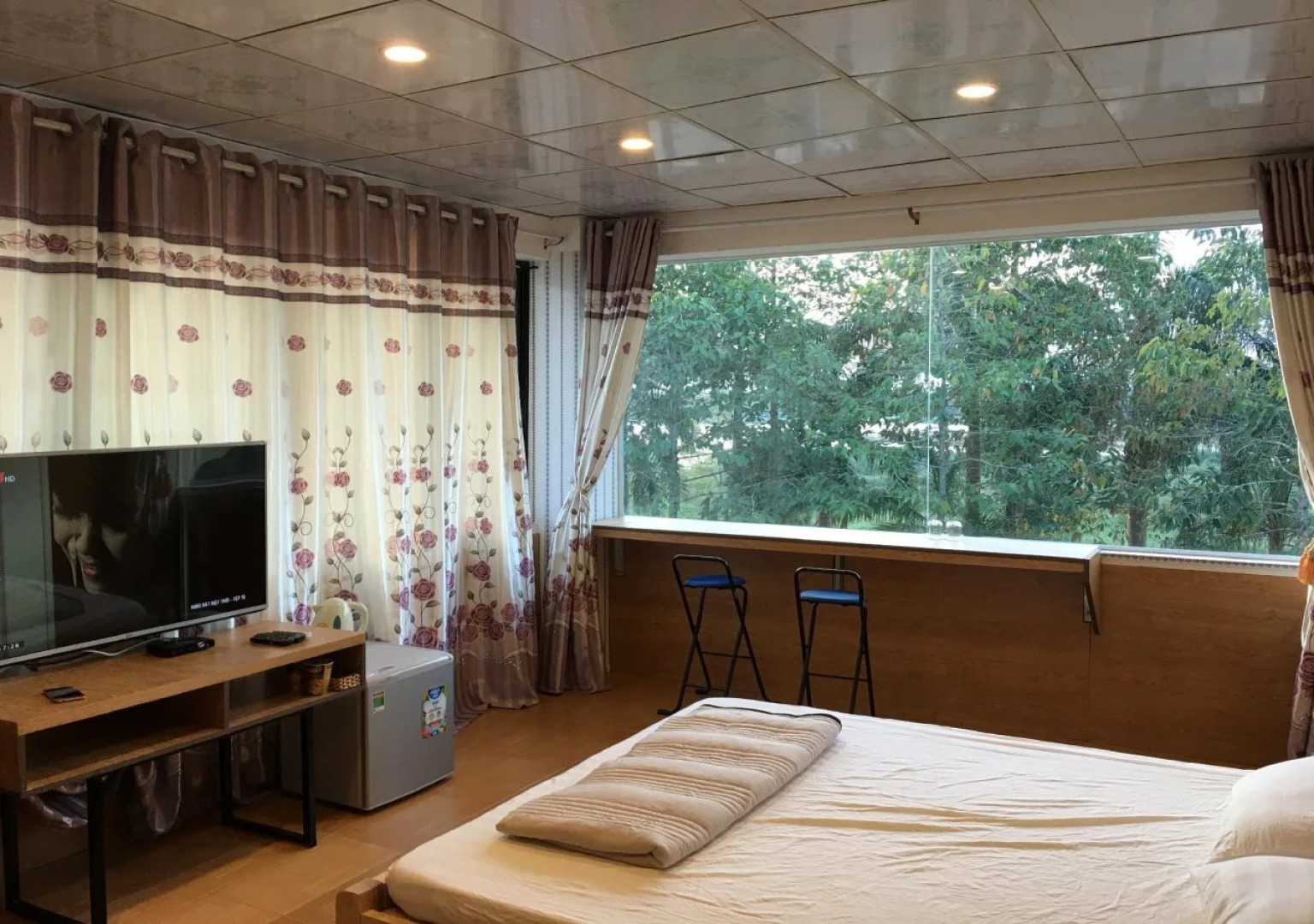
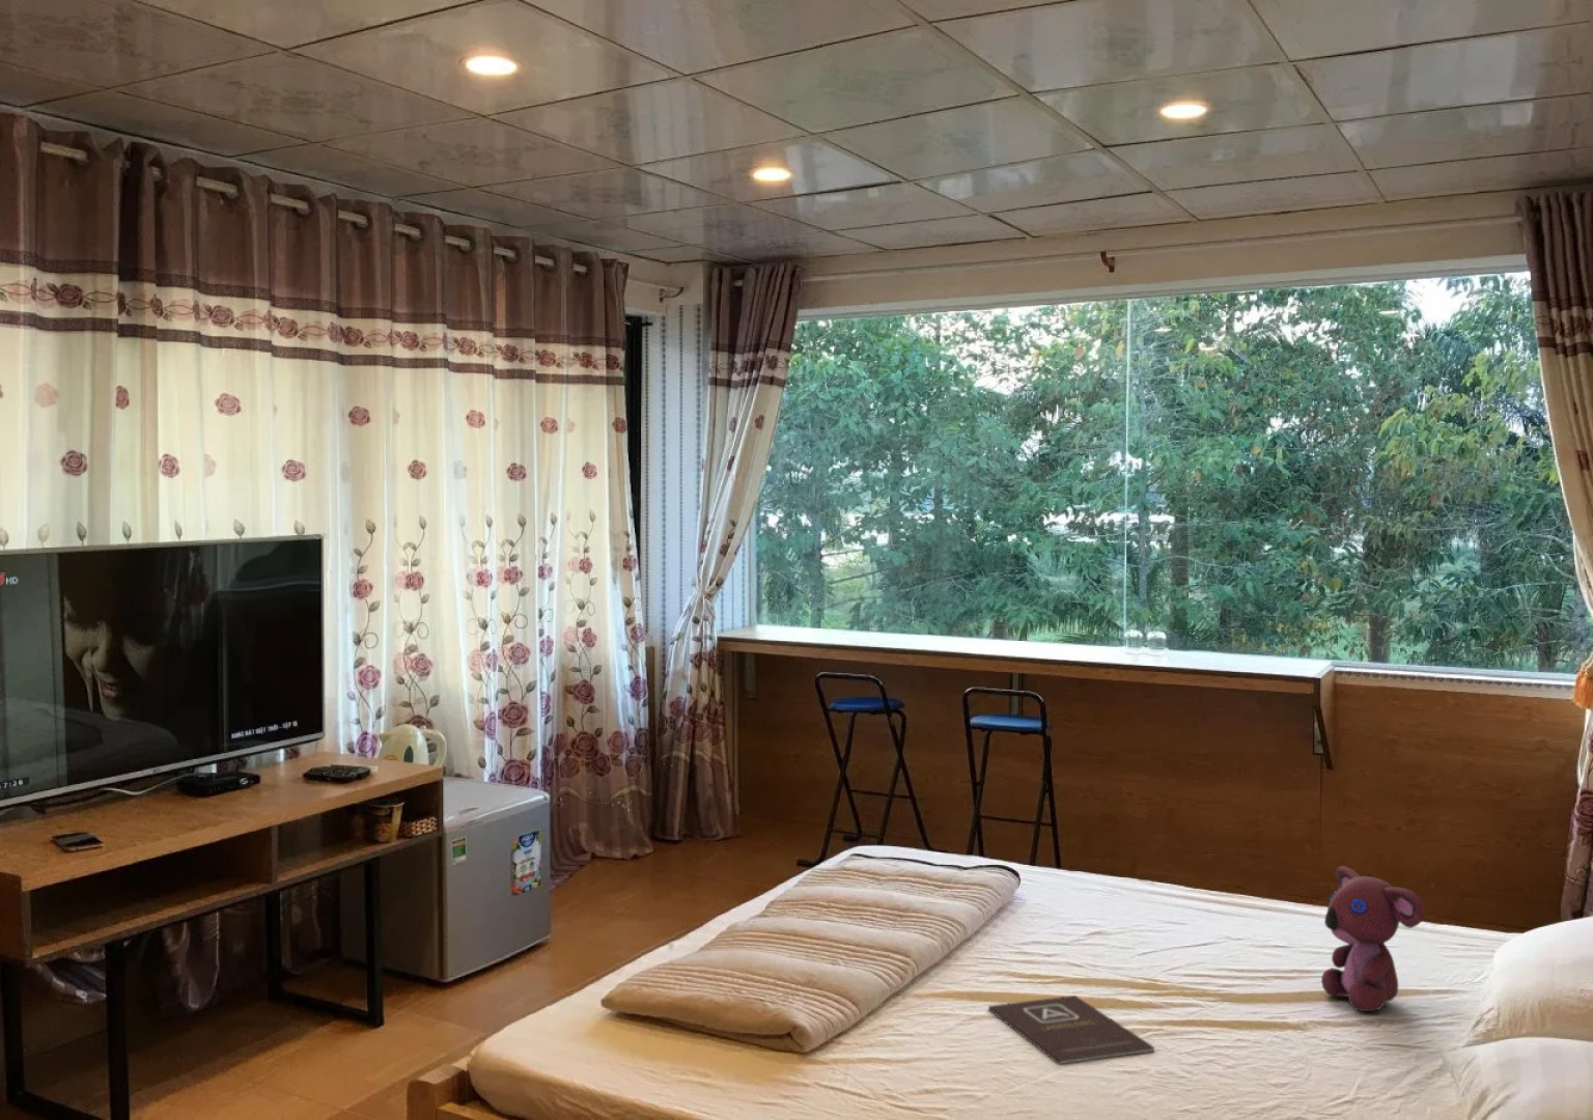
+ teddy bear [1320,865,1426,1012]
+ book [987,994,1155,1065]
